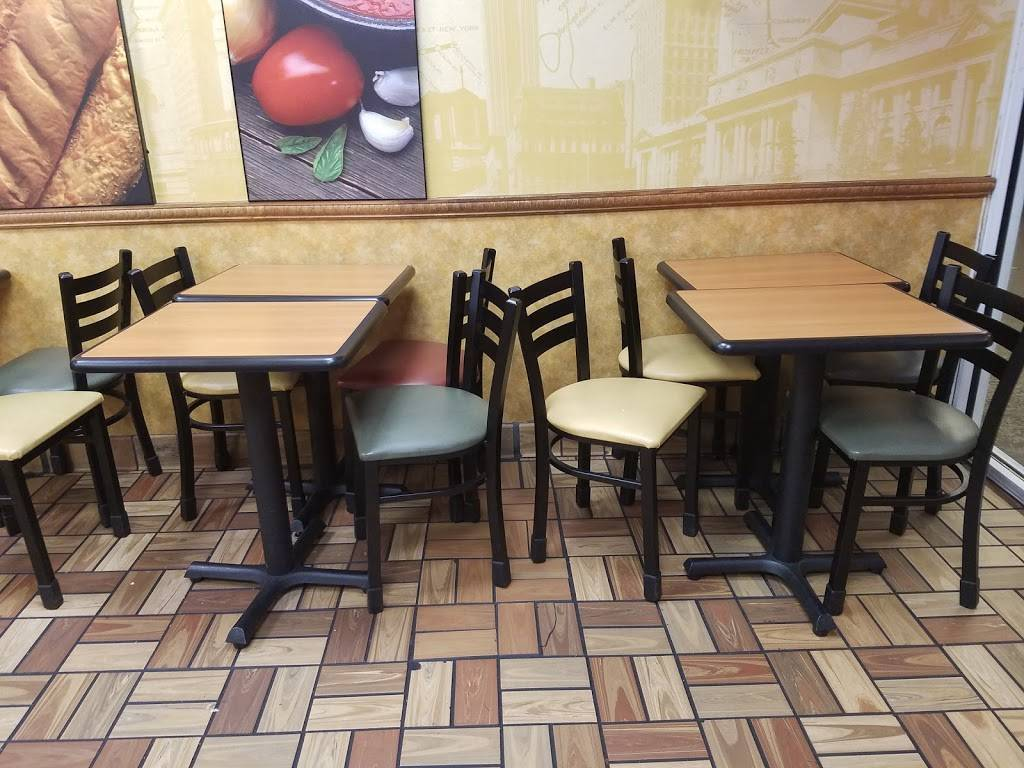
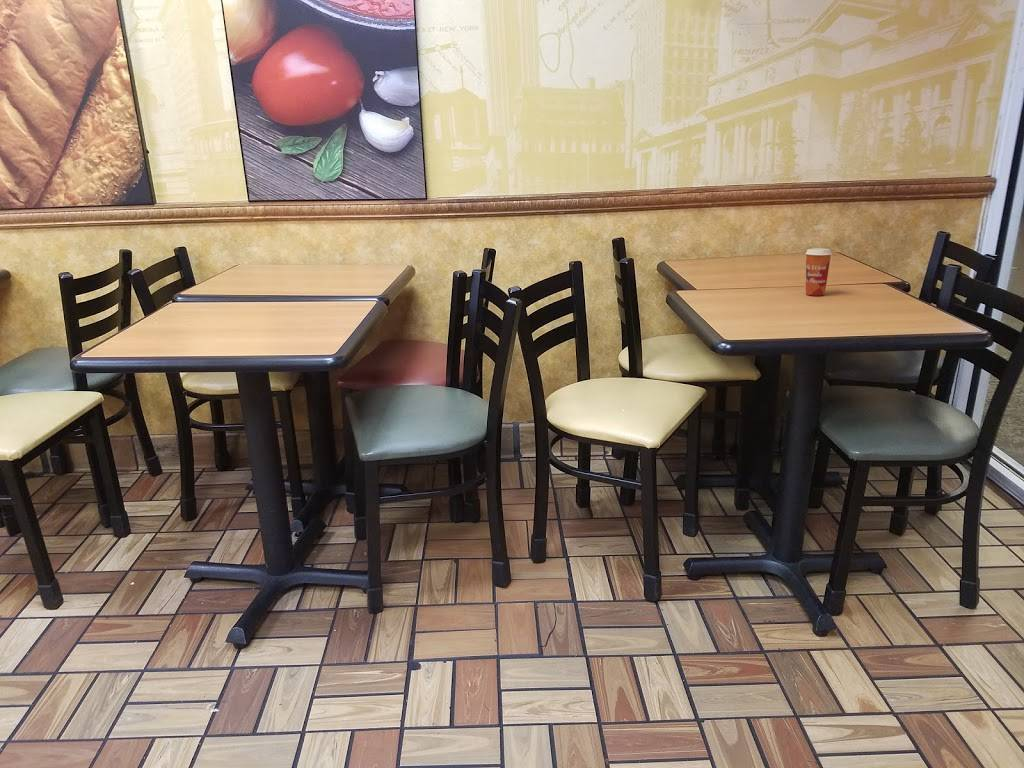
+ paper cup [805,247,833,297]
